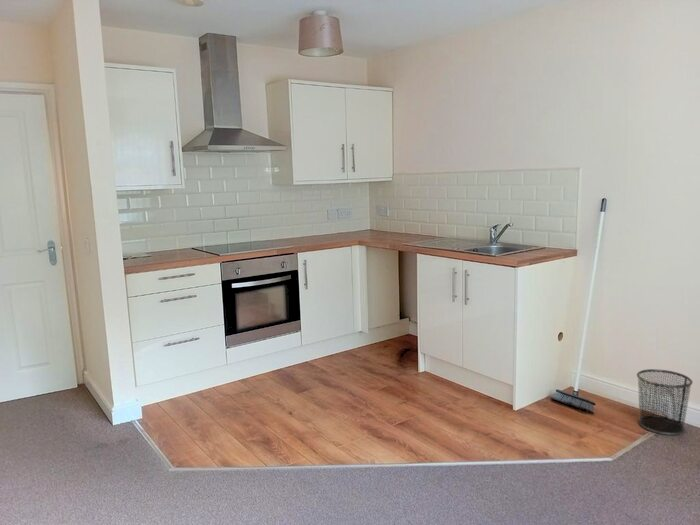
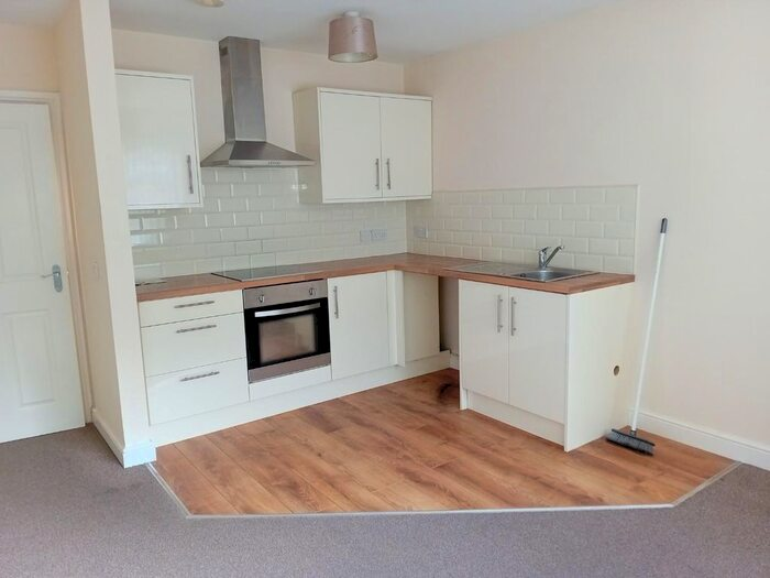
- waste bin [636,368,694,436]
